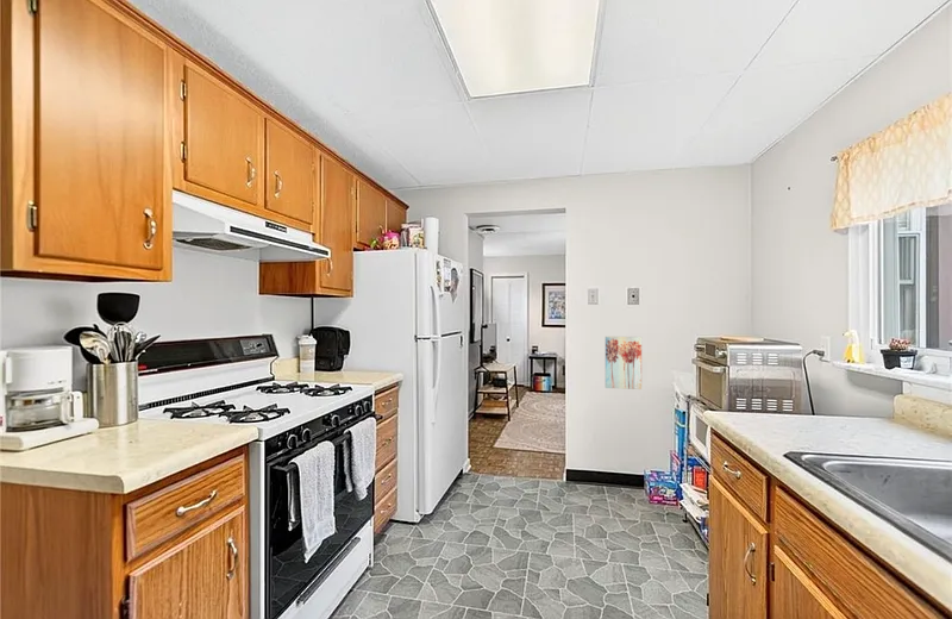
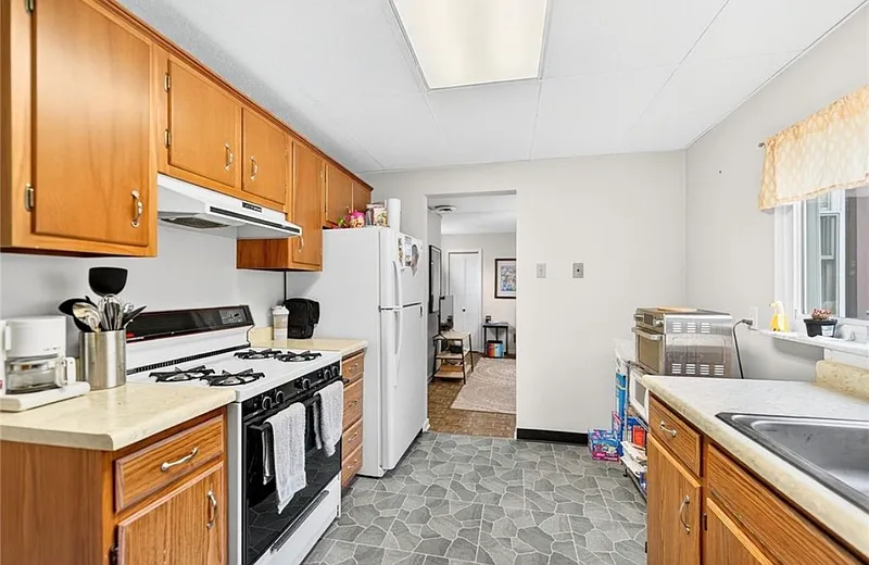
- wall art [605,336,643,390]
